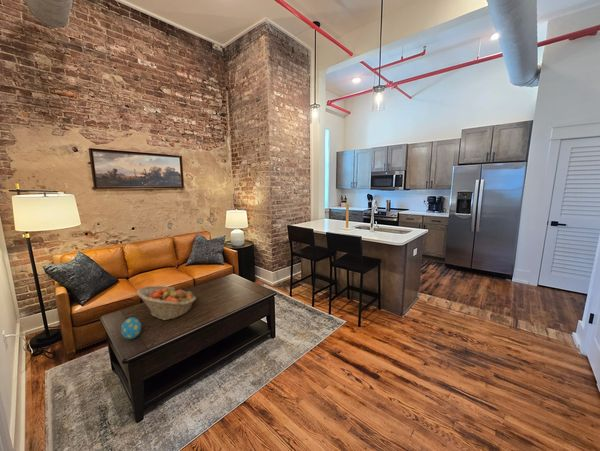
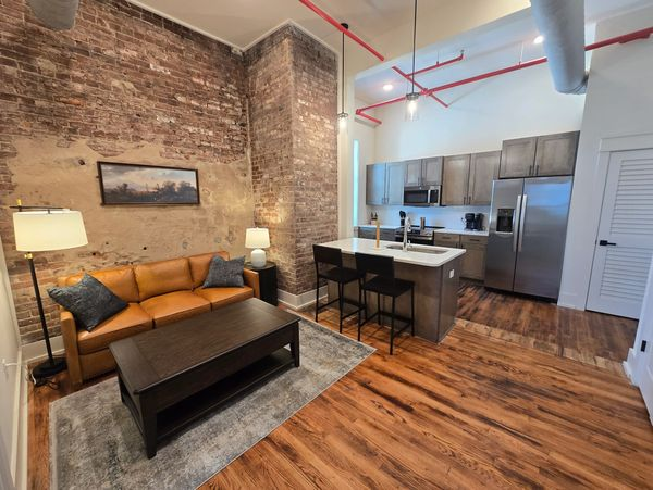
- fruit basket [136,285,197,321]
- decorative egg [120,316,142,340]
